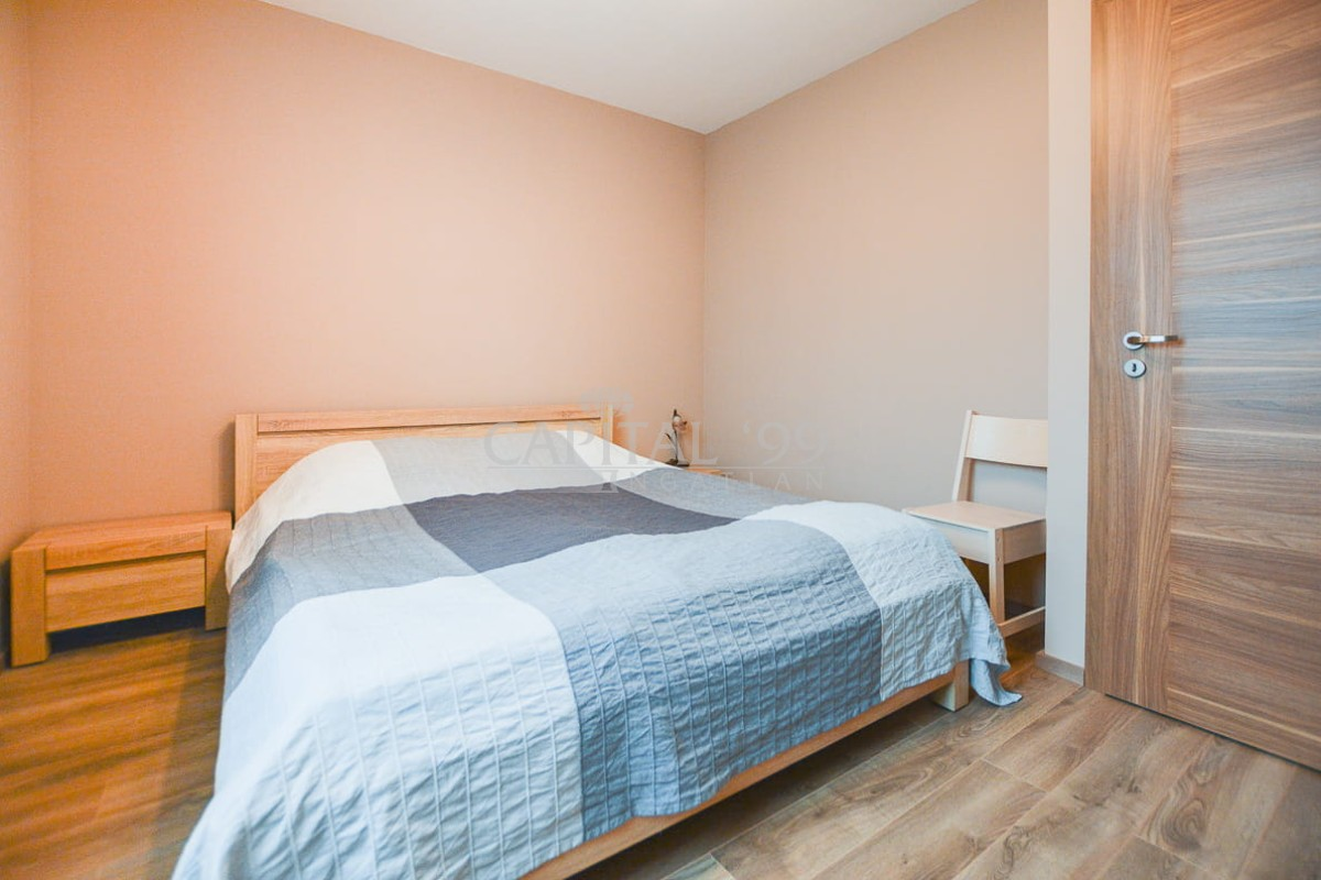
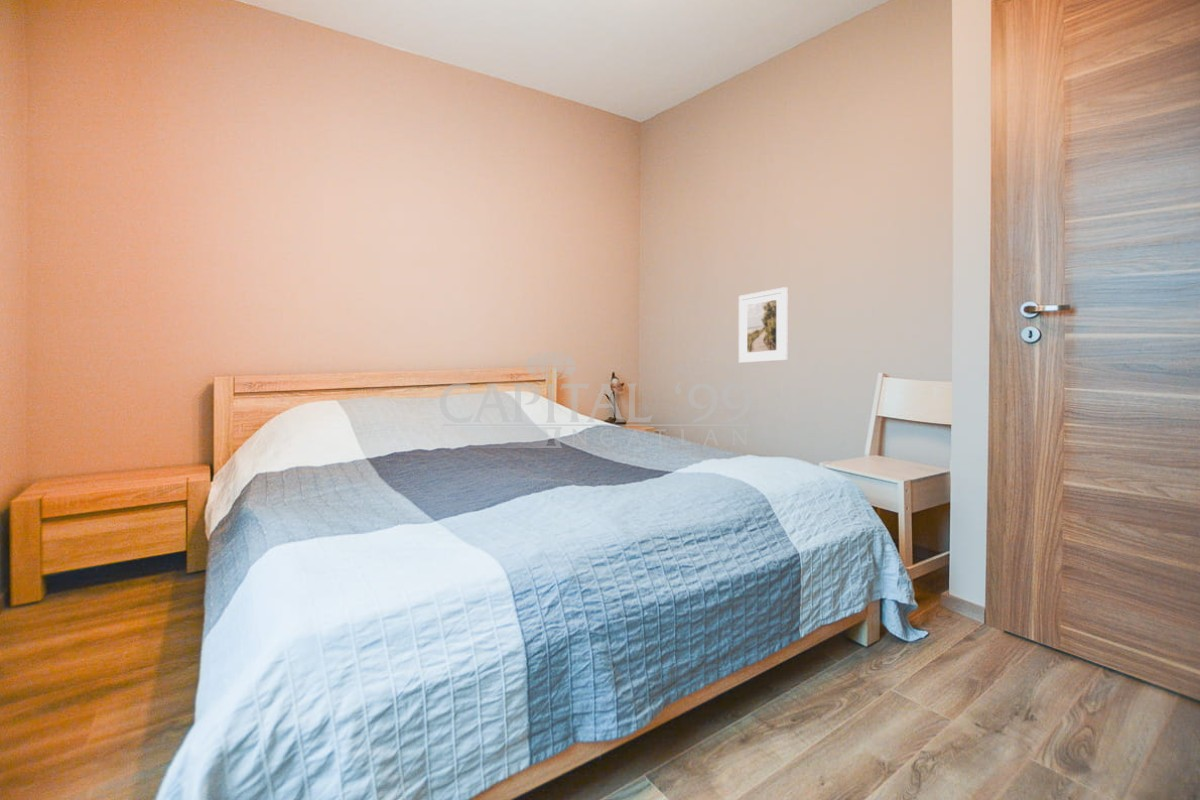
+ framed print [738,286,788,364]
